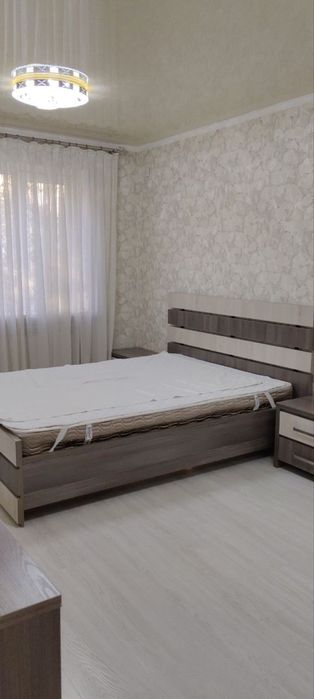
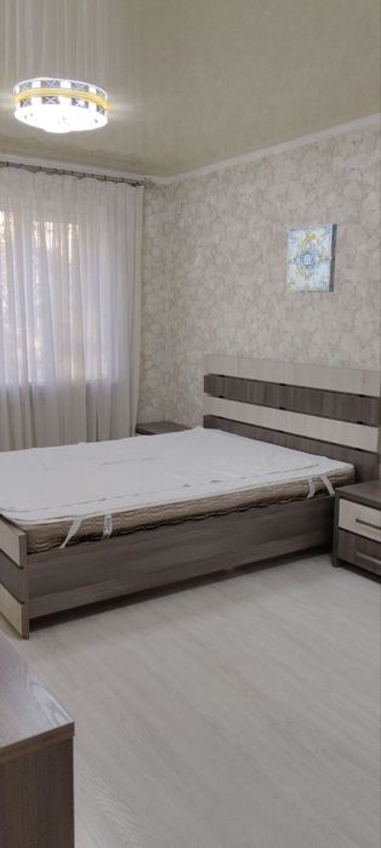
+ wall art [284,222,339,294]
